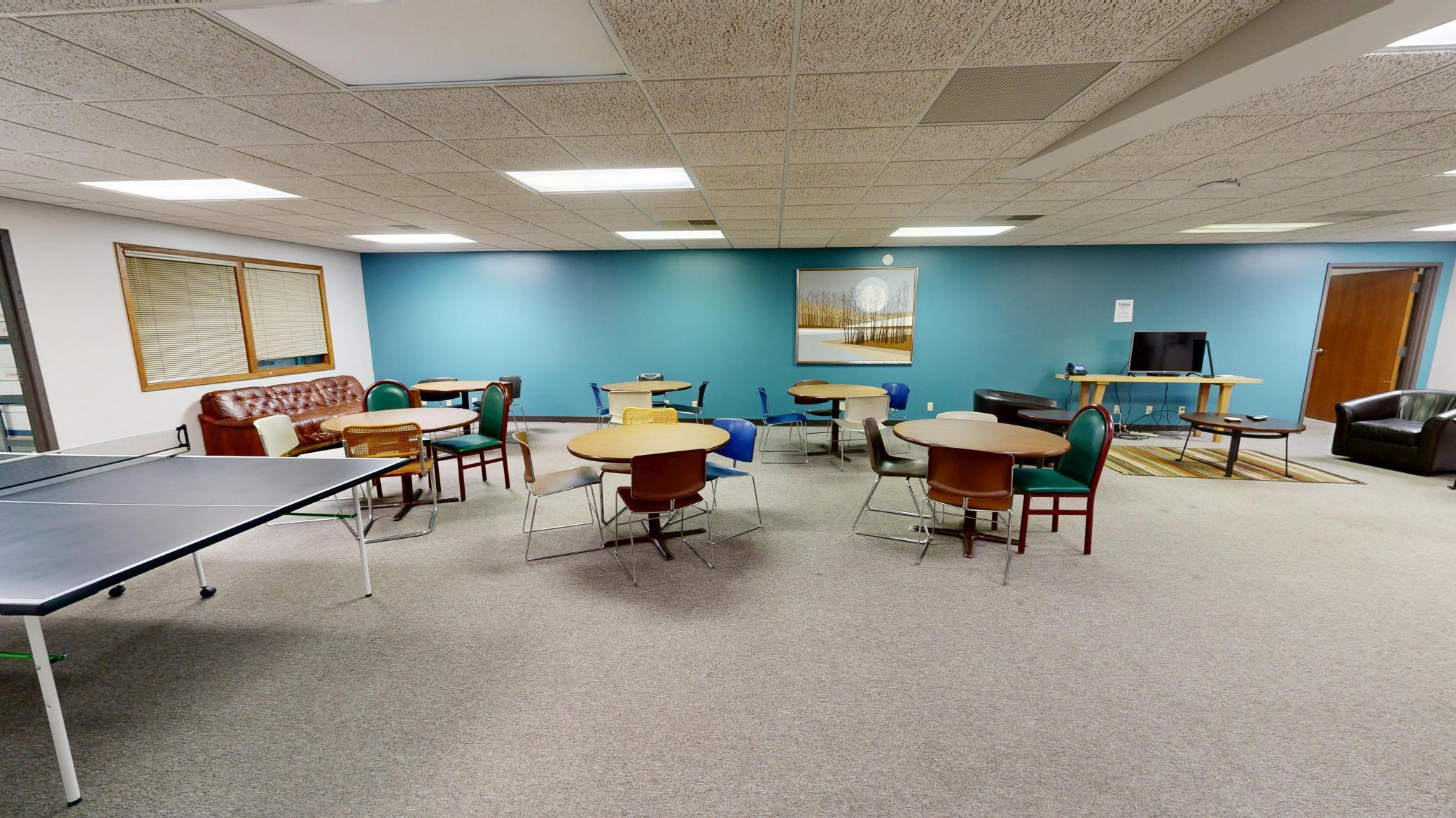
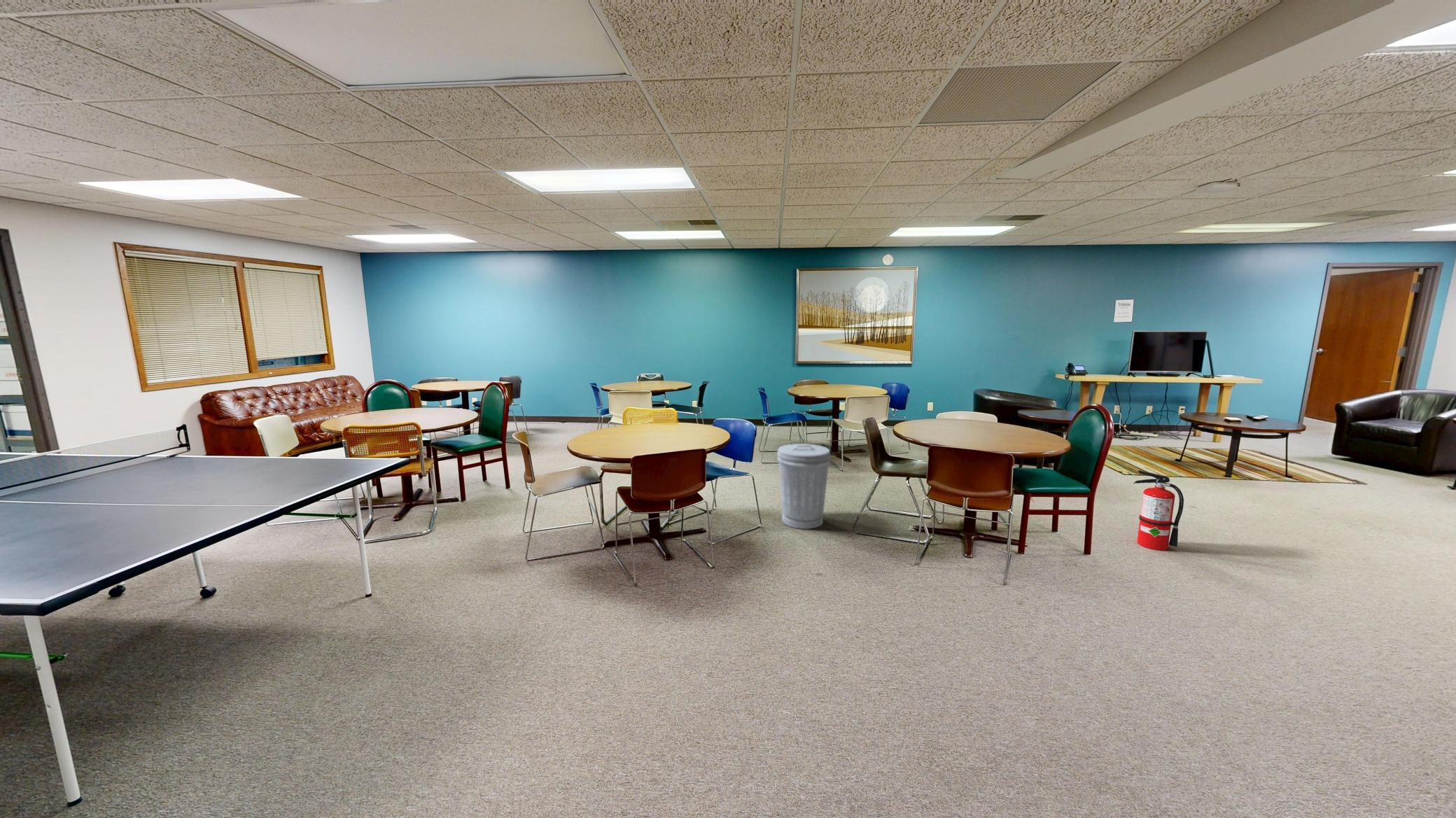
+ trash can [776,443,831,530]
+ fire extinguisher [1133,470,1184,551]
